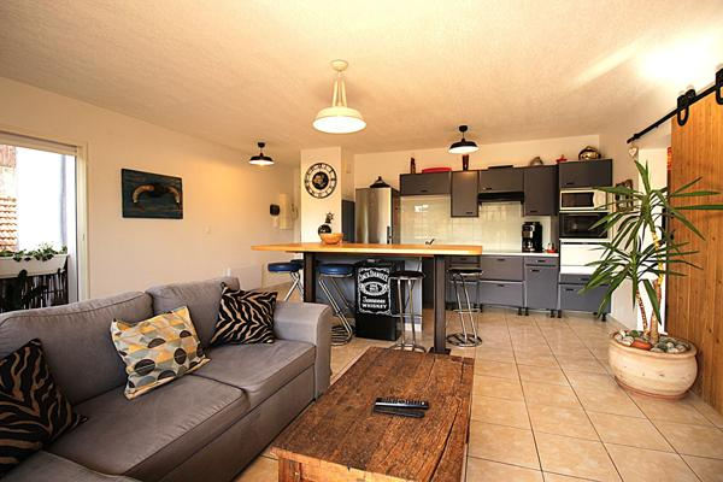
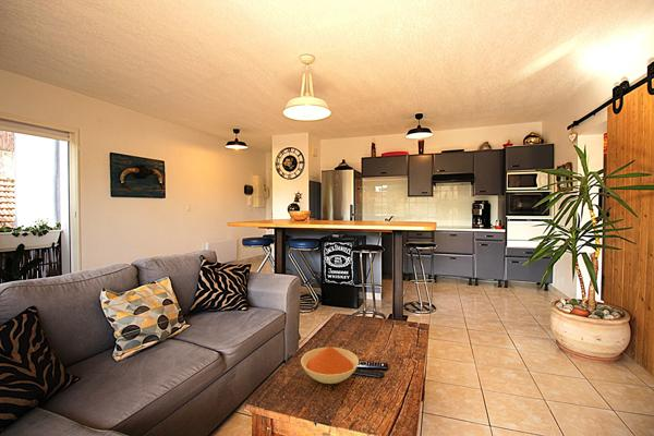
+ bowl [300,346,360,385]
